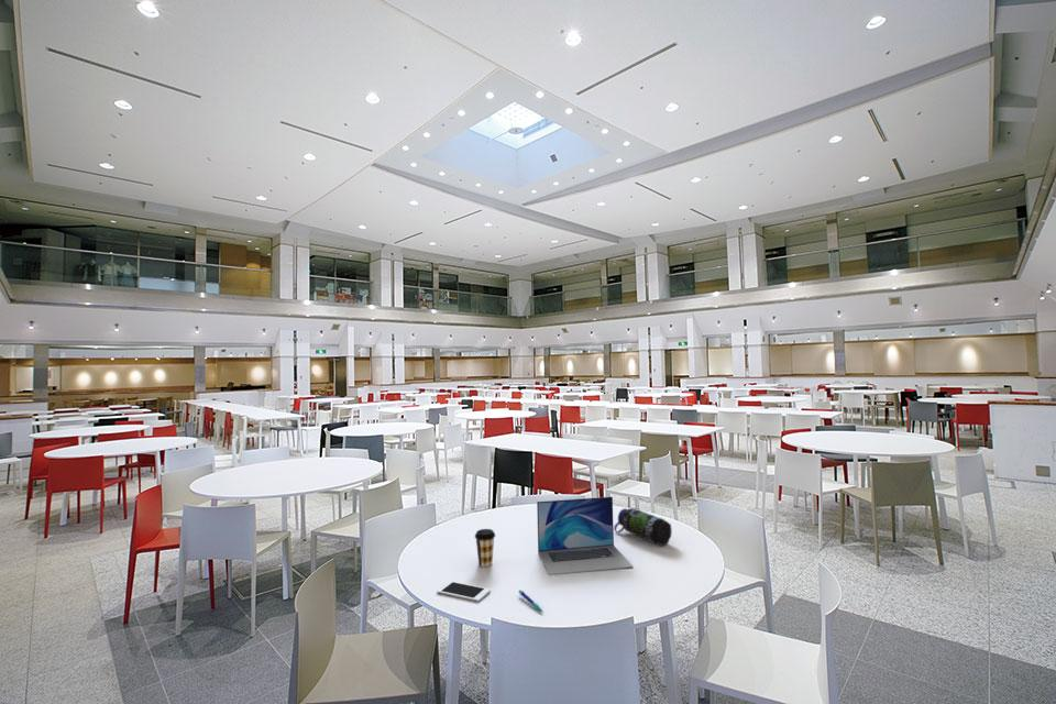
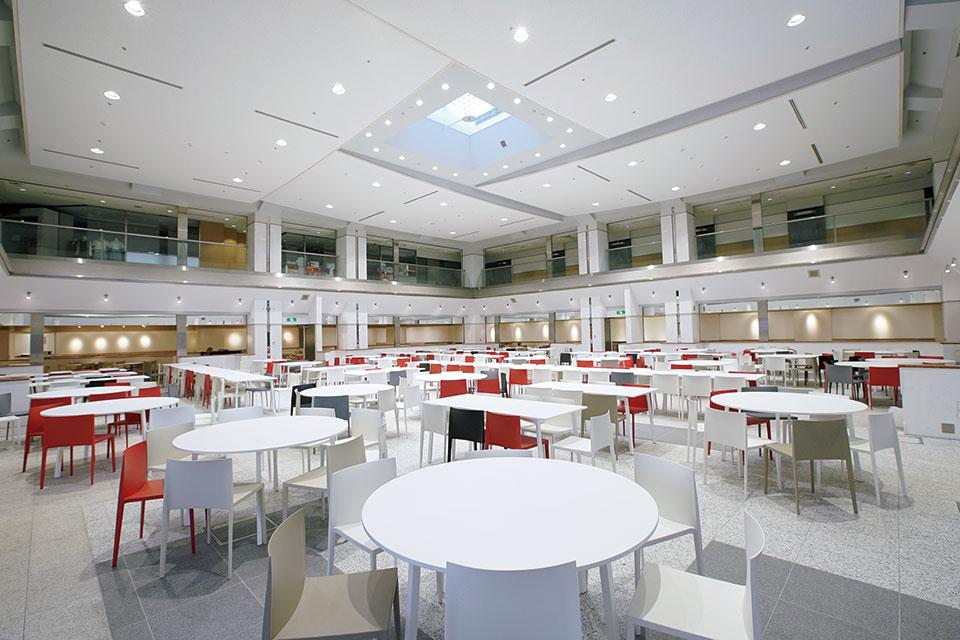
- pen [518,588,544,614]
- laptop [536,496,634,576]
- coffee cup [474,528,496,568]
- water bottle [613,507,673,547]
- cell phone [436,581,492,603]
